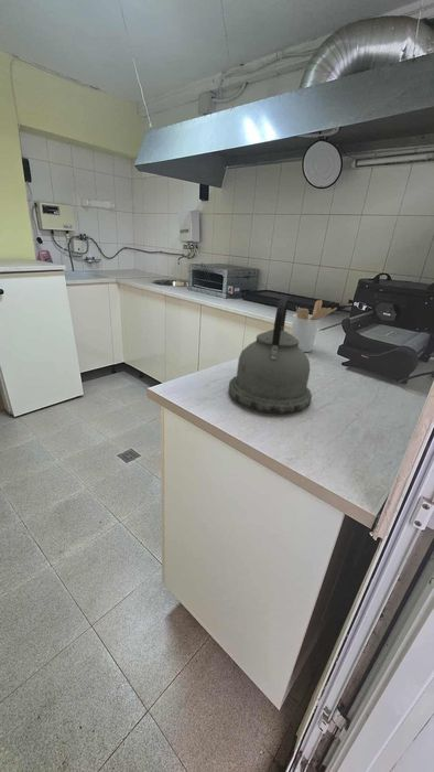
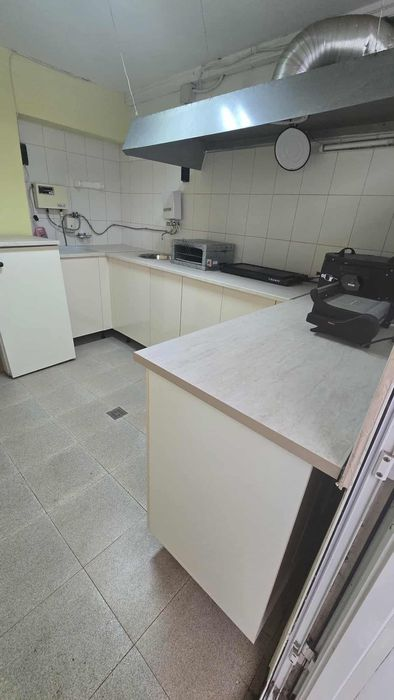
- kettle [227,296,313,415]
- utensil holder [290,299,338,353]
